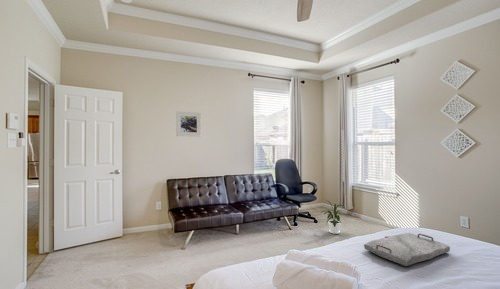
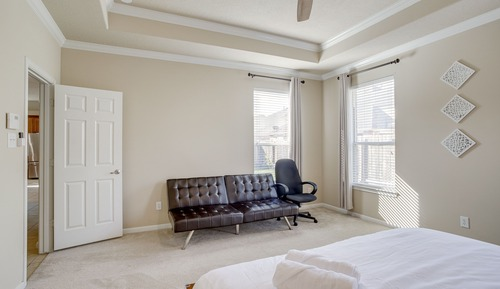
- house plant [319,199,346,235]
- serving tray [363,232,451,267]
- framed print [175,110,202,137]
